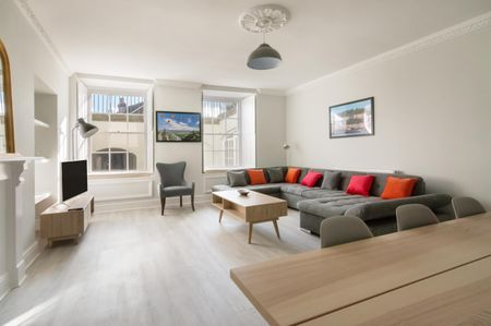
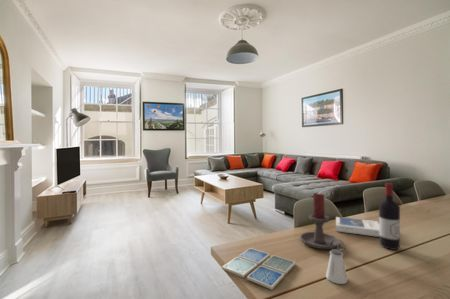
+ hardback book [335,216,379,238]
+ wine bottle [378,182,401,251]
+ drink coaster [221,247,297,291]
+ candle holder [299,192,346,252]
+ saltshaker [325,248,349,285]
